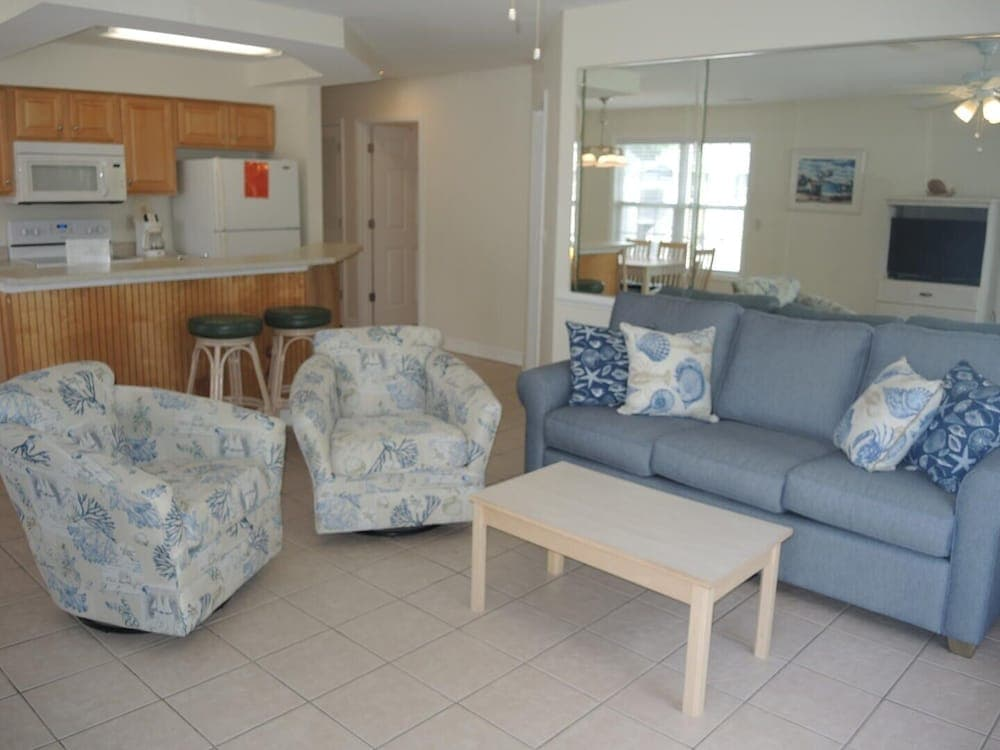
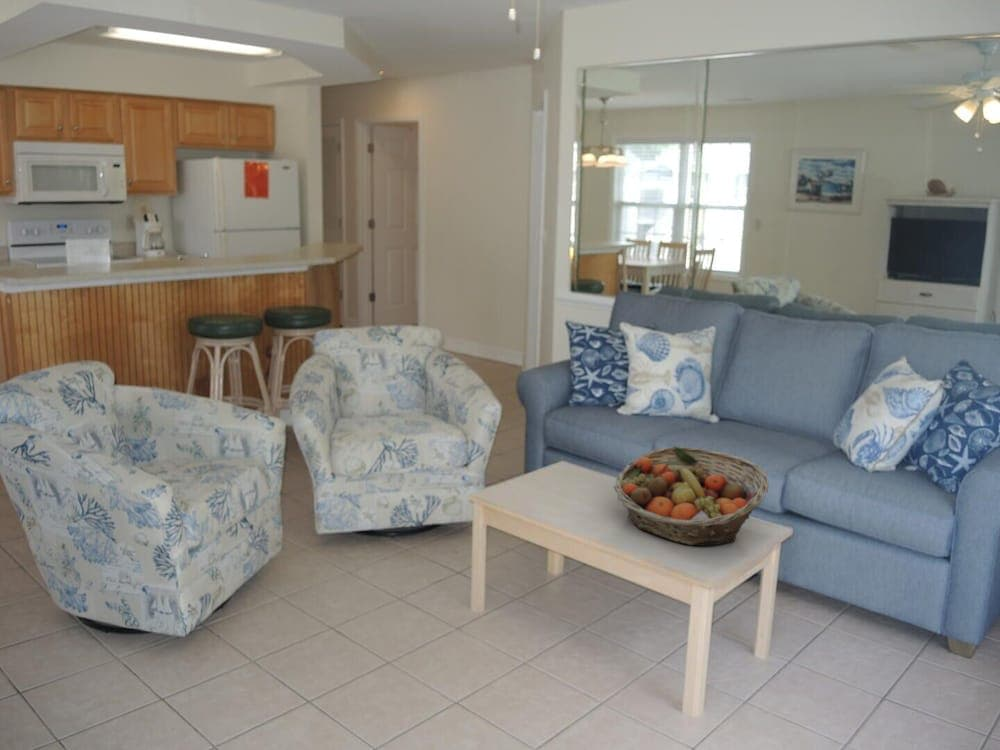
+ fruit basket [613,446,770,547]
